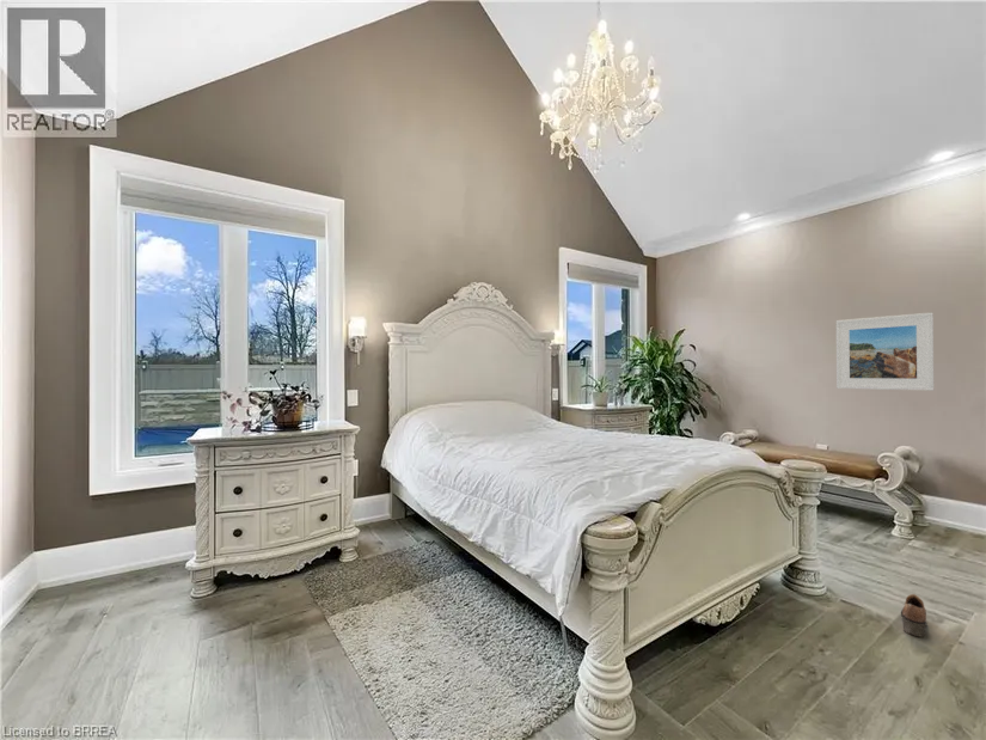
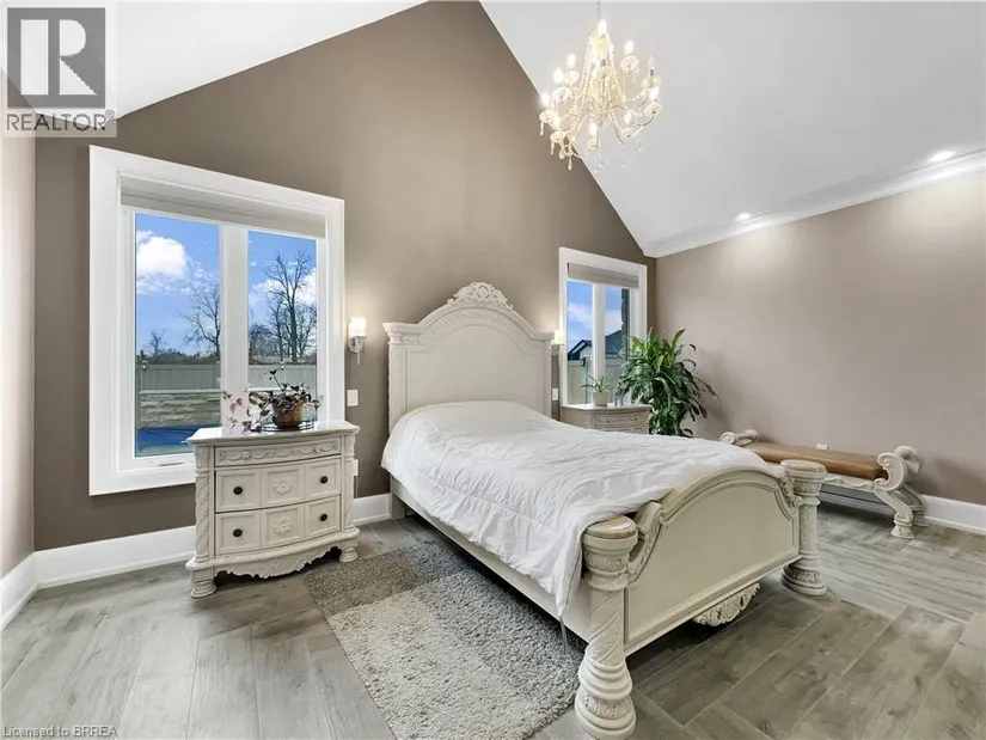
- shoe [900,593,929,638]
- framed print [835,312,935,392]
